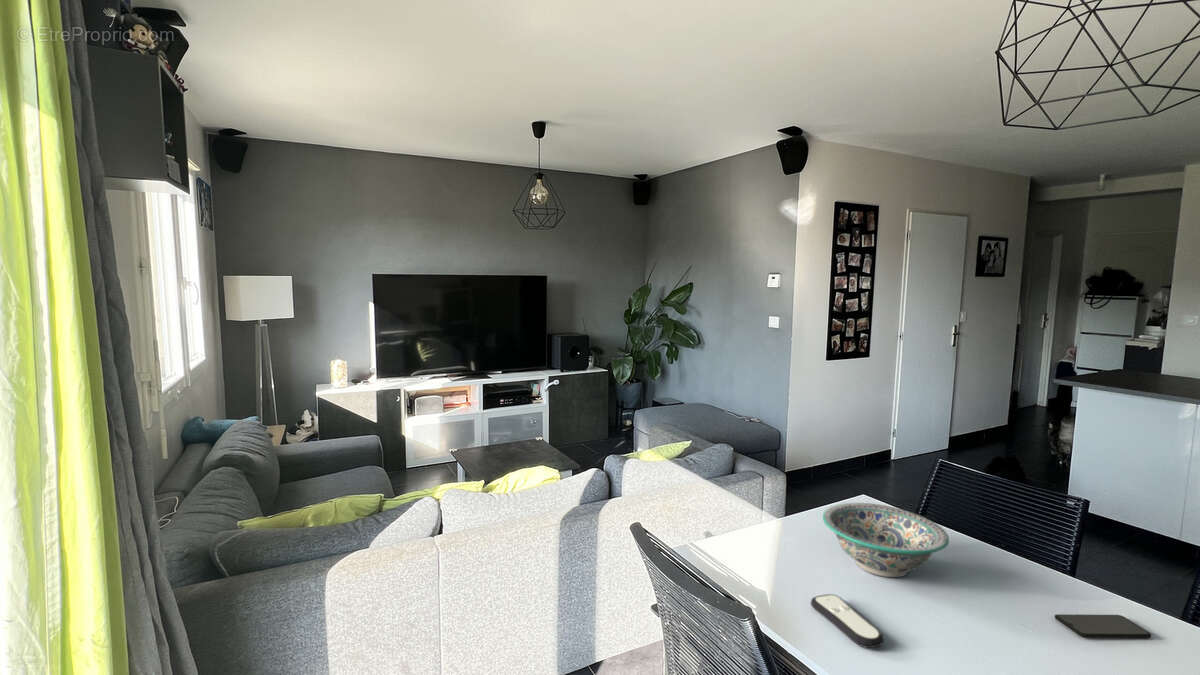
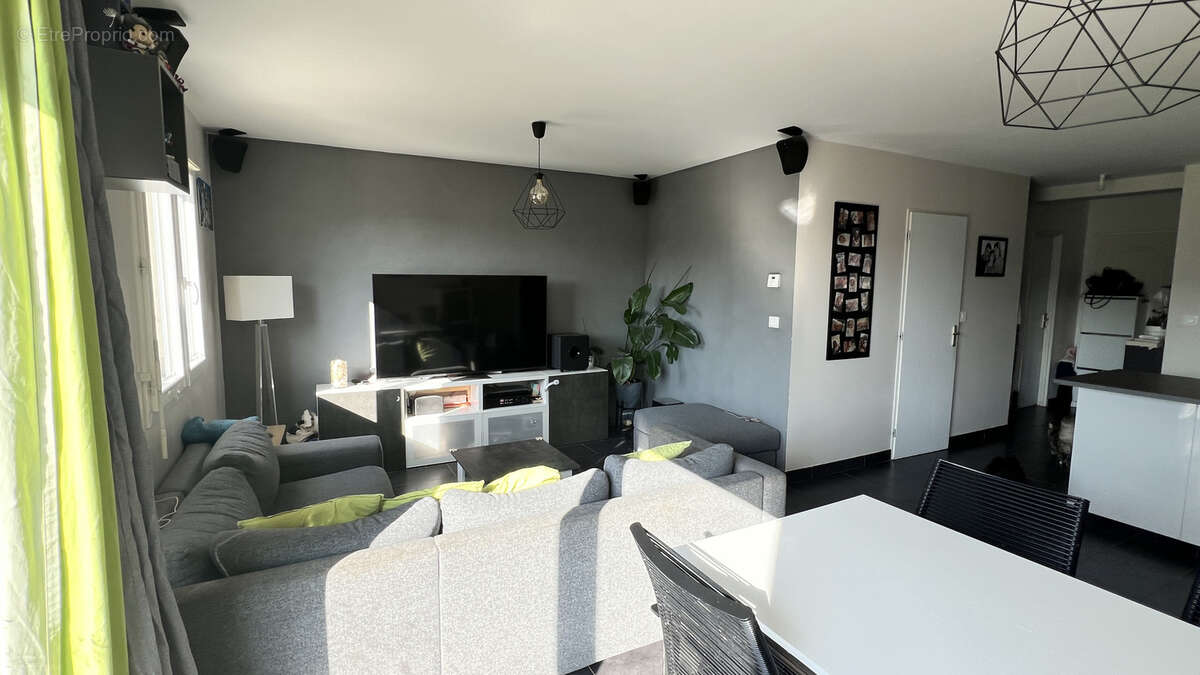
- smartphone [1054,614,1152,639]
- remote control [810,593,885,649]
- decorative bowl [822,502,950,578]
